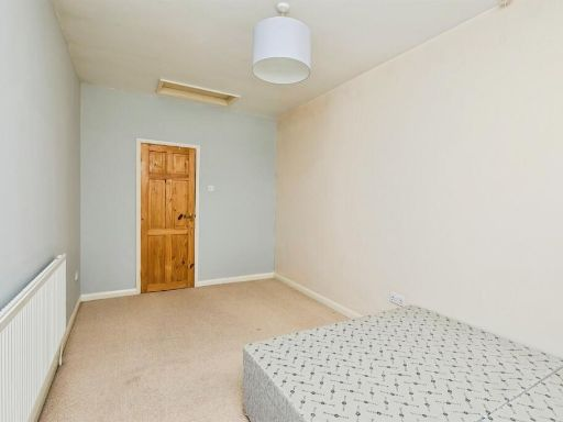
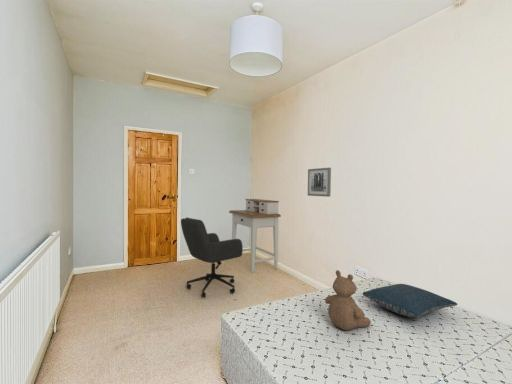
+ wall art [307,167,332,198]
+ pillow [361,283,458,319]
+ office chair [180,217,244,298]
+ desk [228,198,282,273]
+ teddy bear [324,269,372,331]
